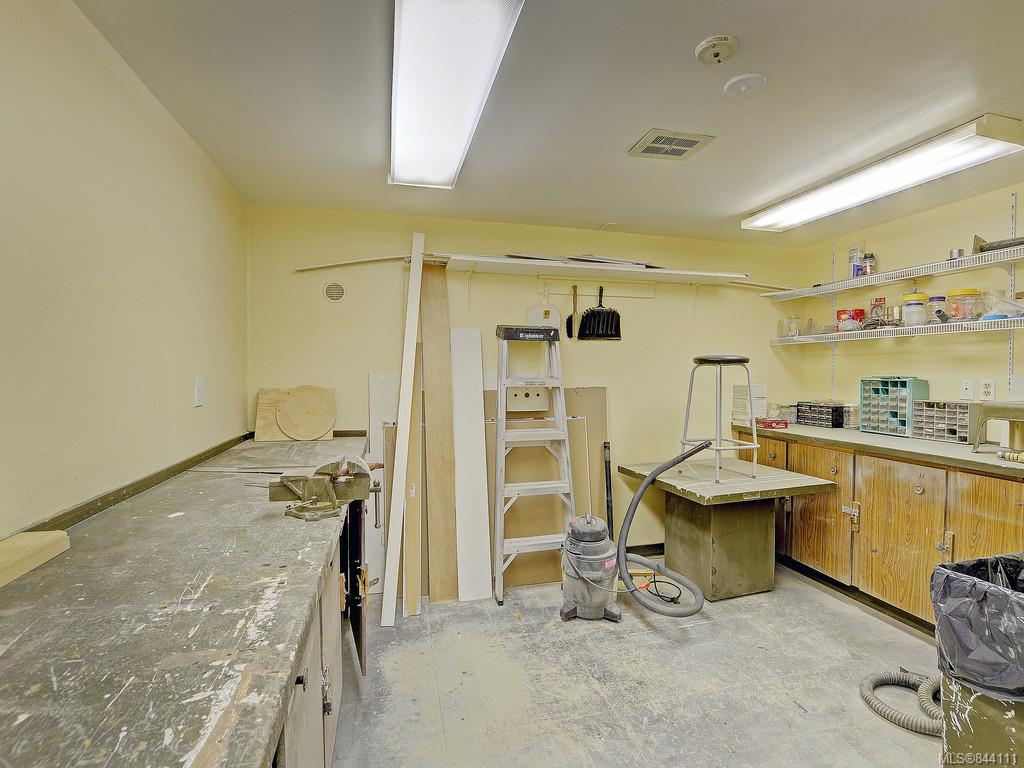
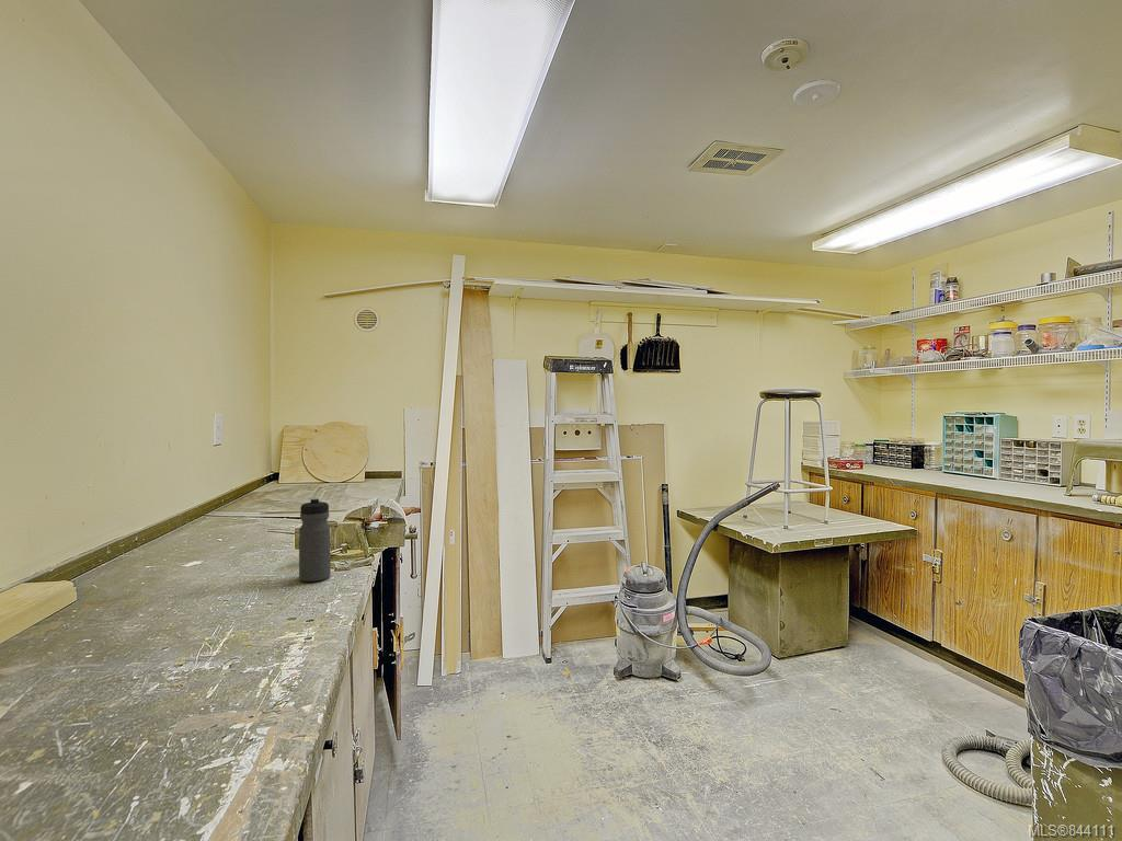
+ water bottle [298,496,332,583]
